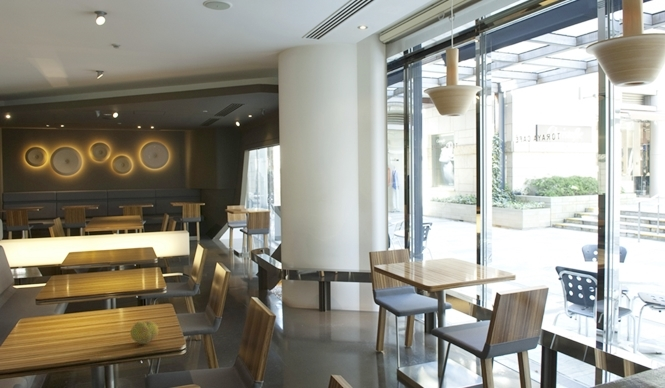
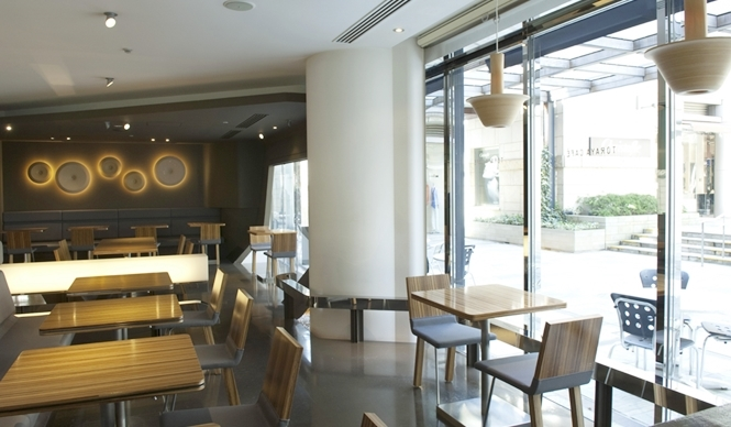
- fruit [129,320,159,345]
